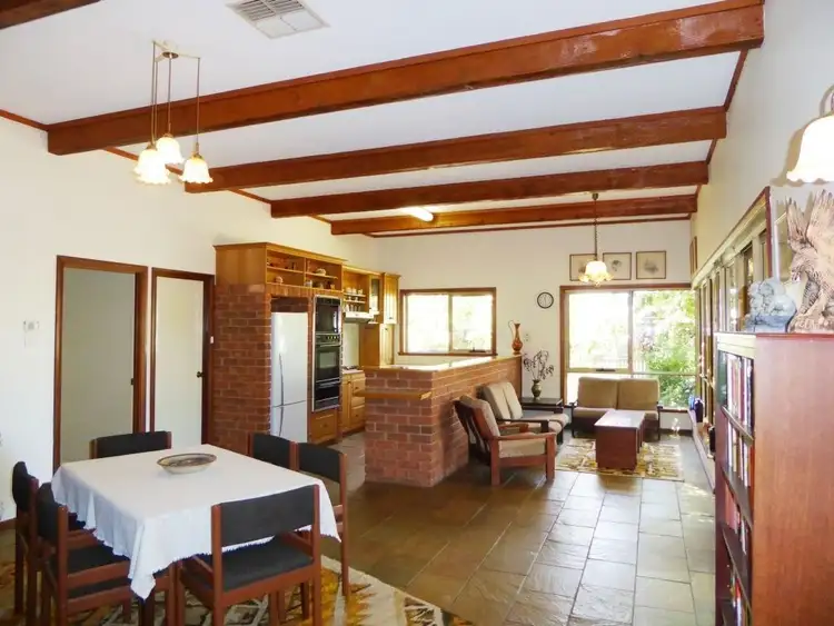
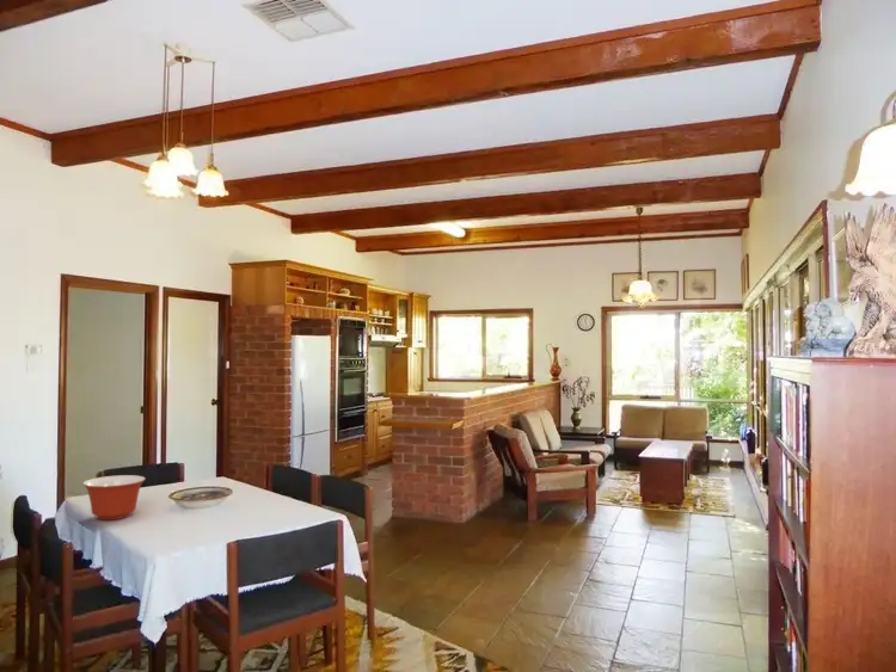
+ mixing bowl [81,474,147,522]
